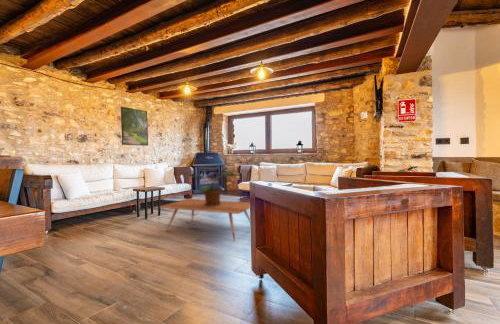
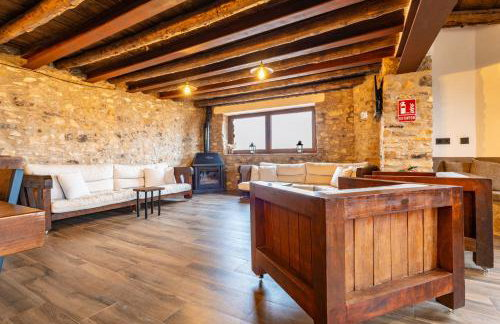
- potted plant [191,171,238,206]
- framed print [120,106,149,147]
- coffee table [158,198,251,241]
